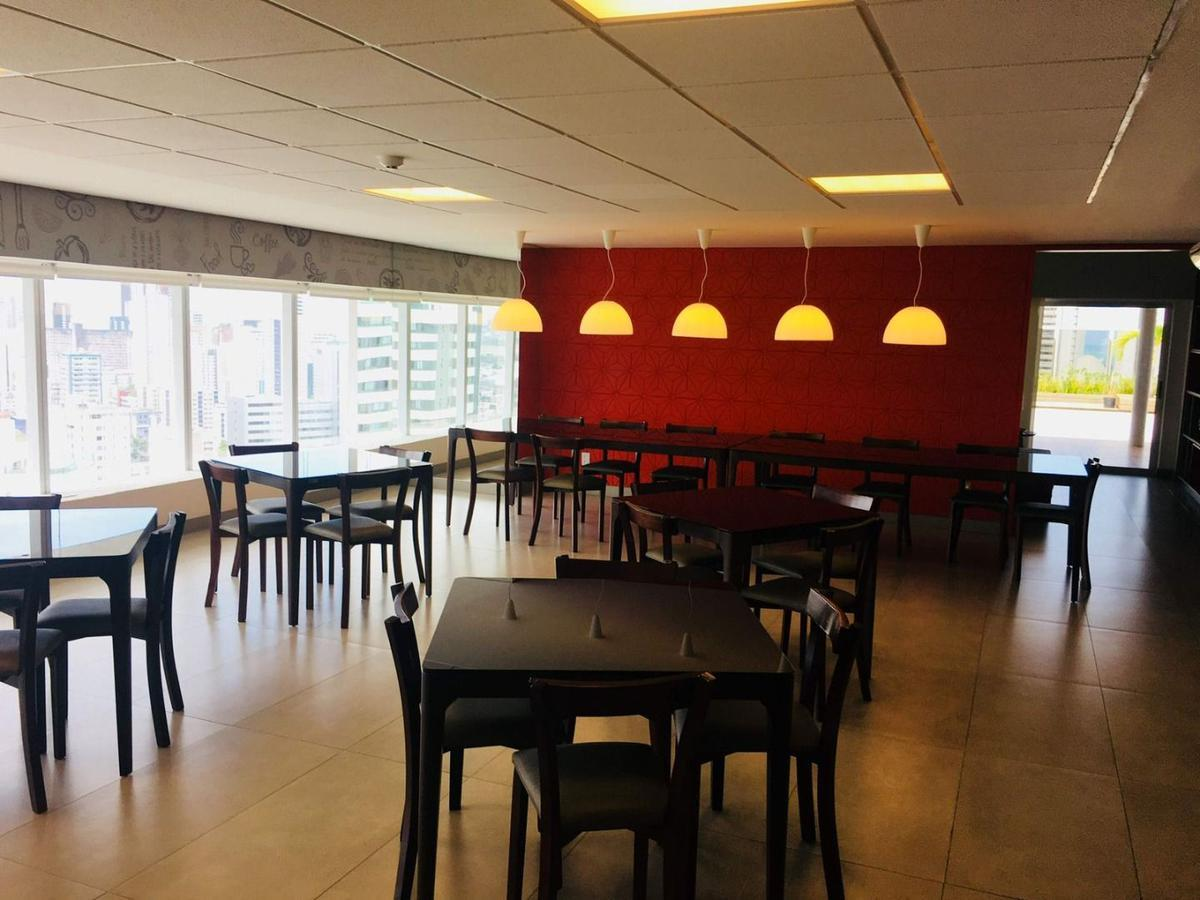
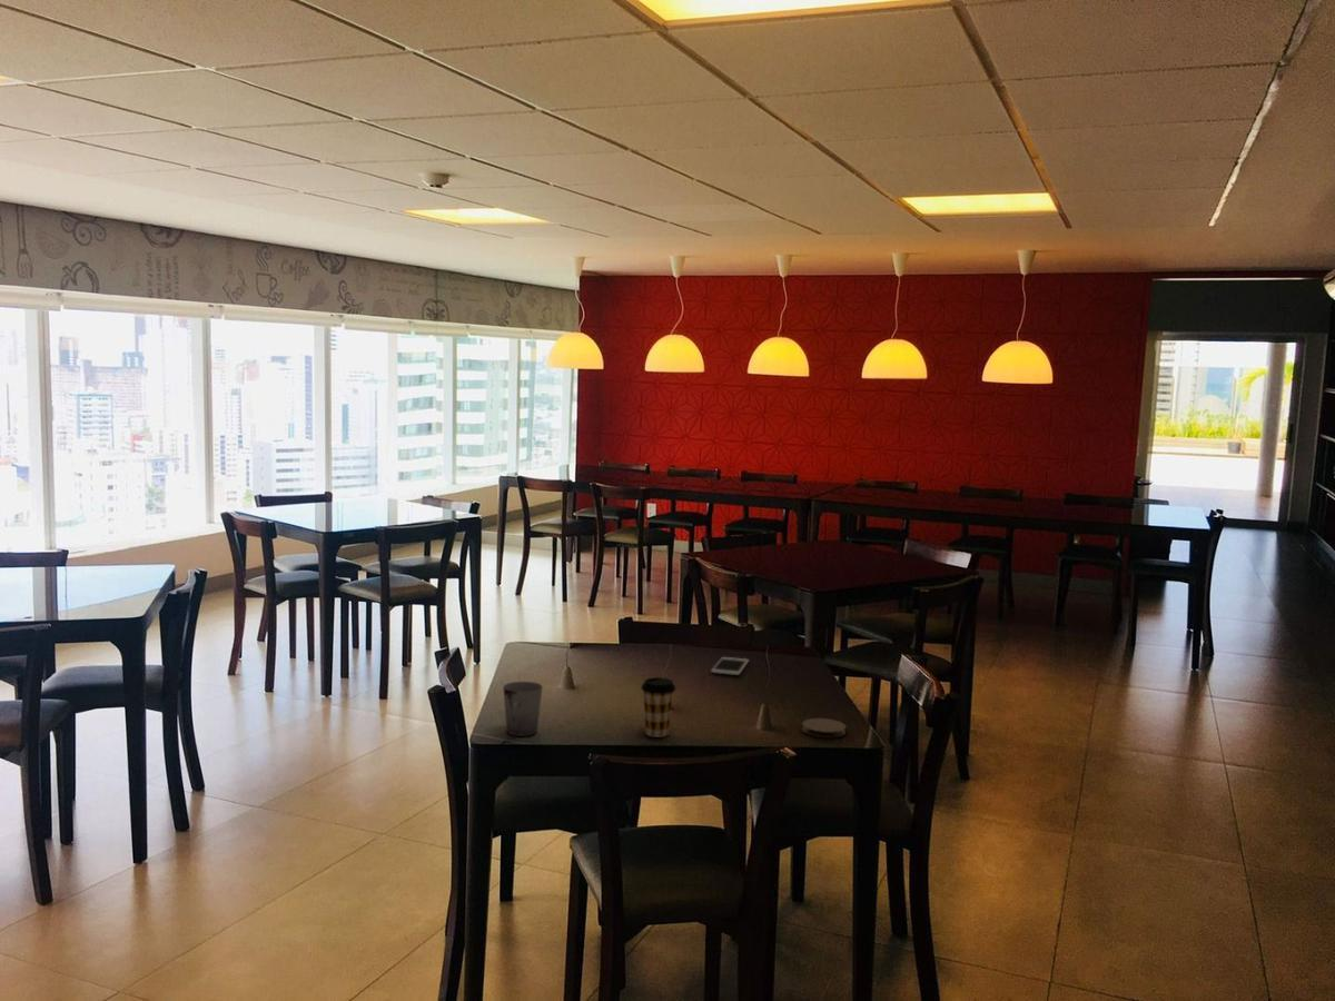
+ coaster [801,717,847,739]
+ cell phone [710,656,750,676]
+ coffee cup [640,676,676,739]
+ cup [502,681,544,737]
